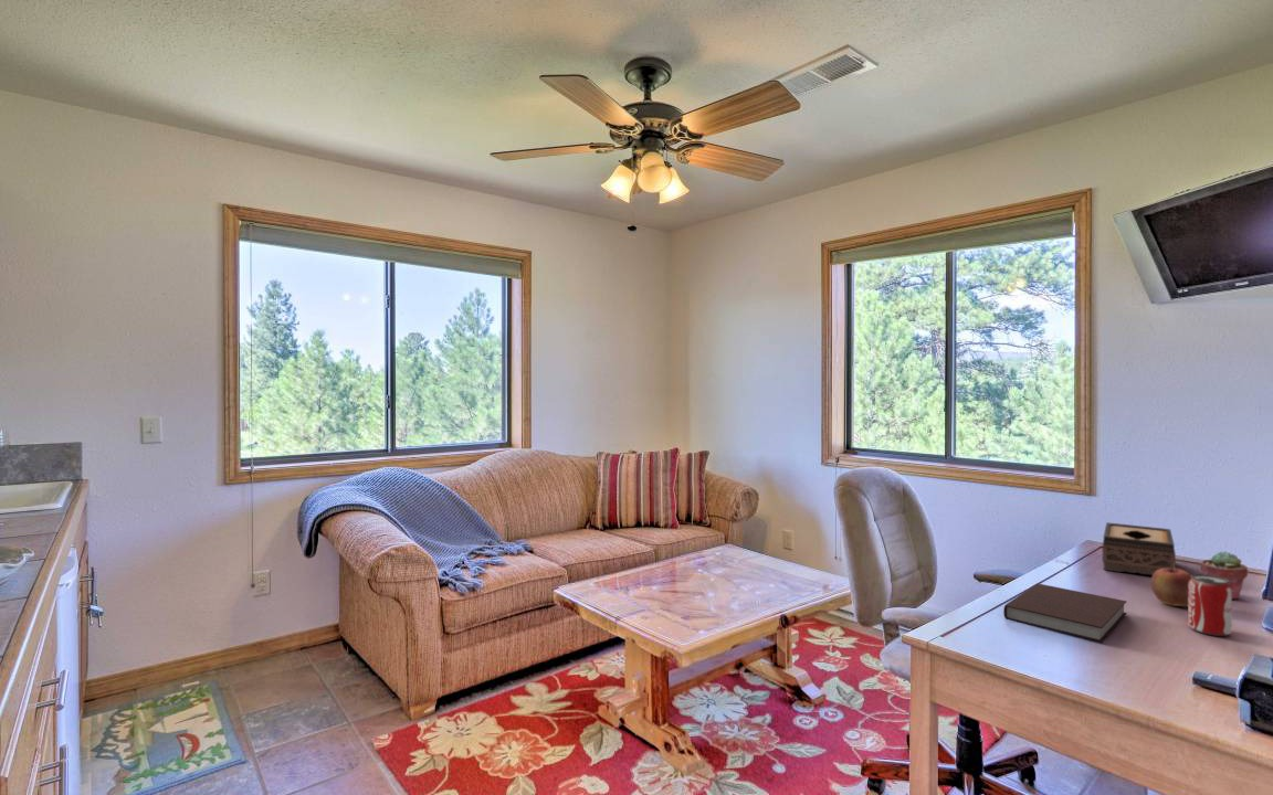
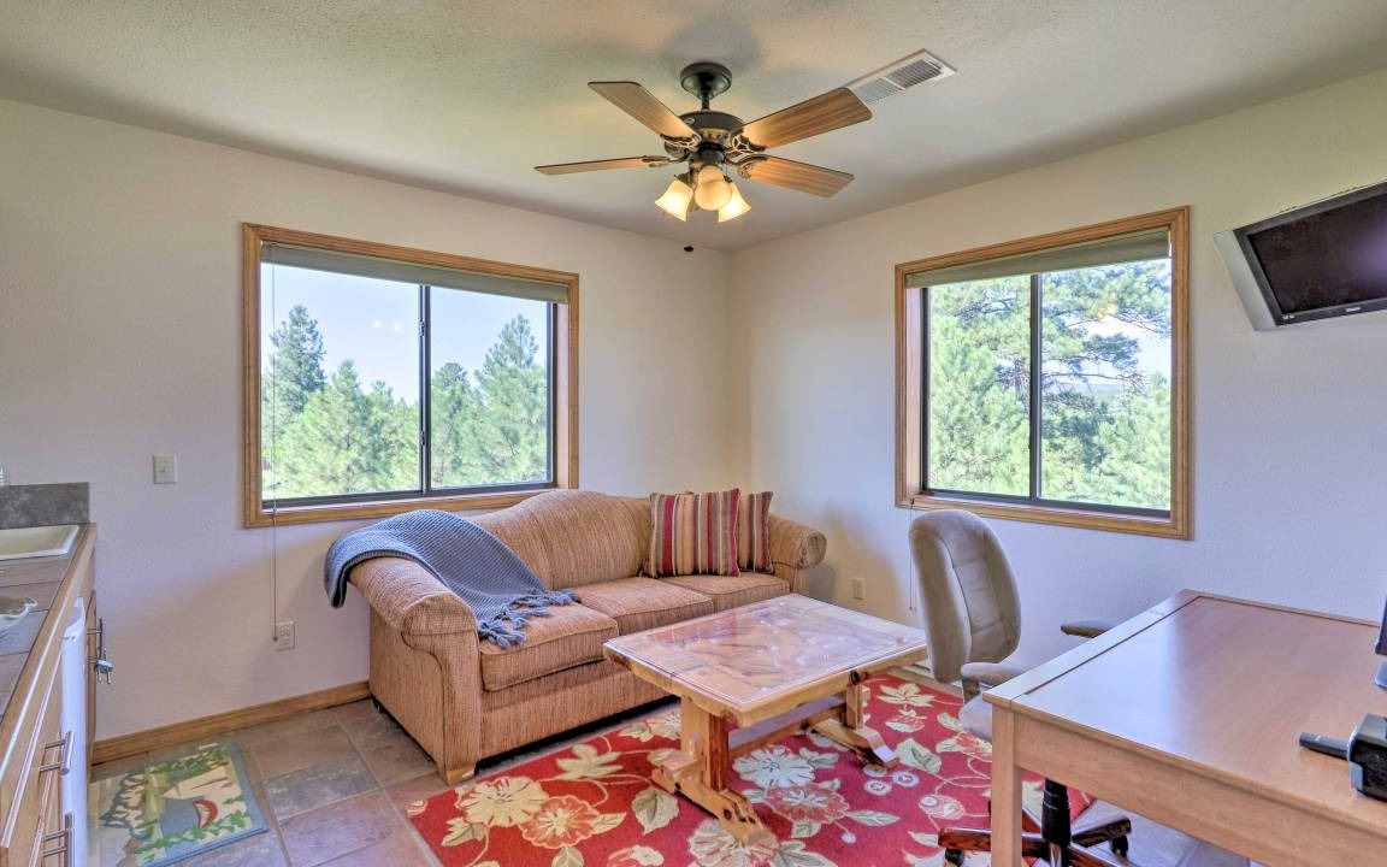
- potted succulent [1199,550,1249,601]
- tissue box [1102,521,1177,576]
- apple [1150,565,1192,607]
- notebook [1002,583,1128,643]
- beverage can [1187,573,1232,637]
